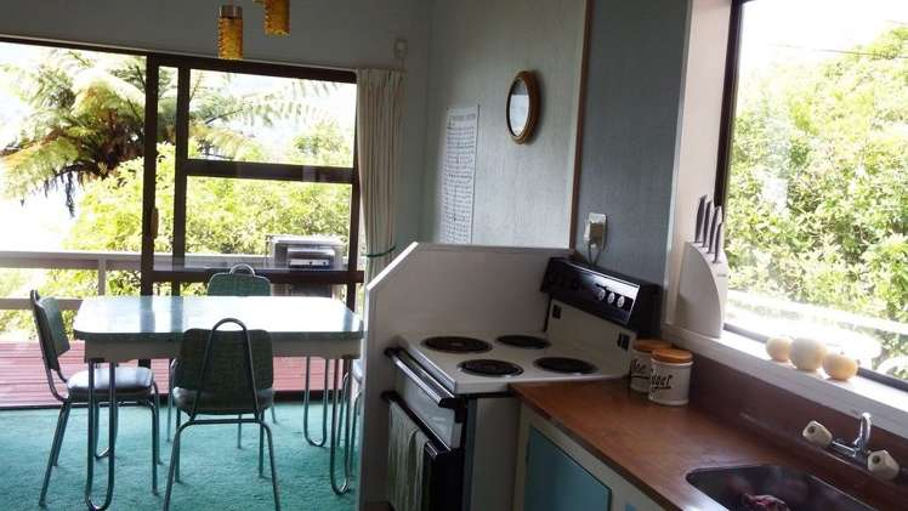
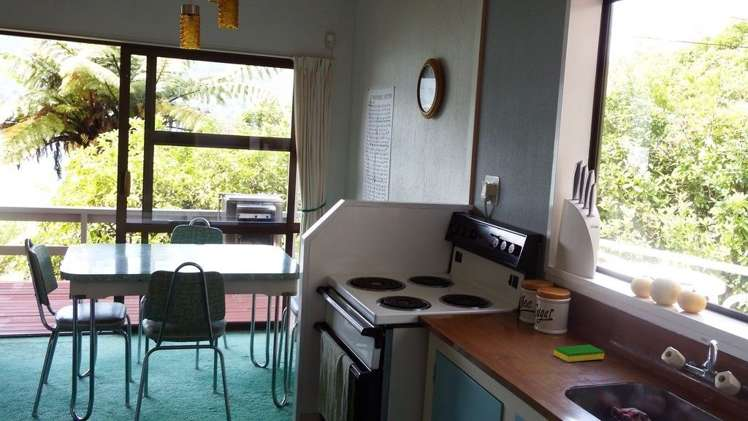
+ dish sponge [552,344,605,363]
